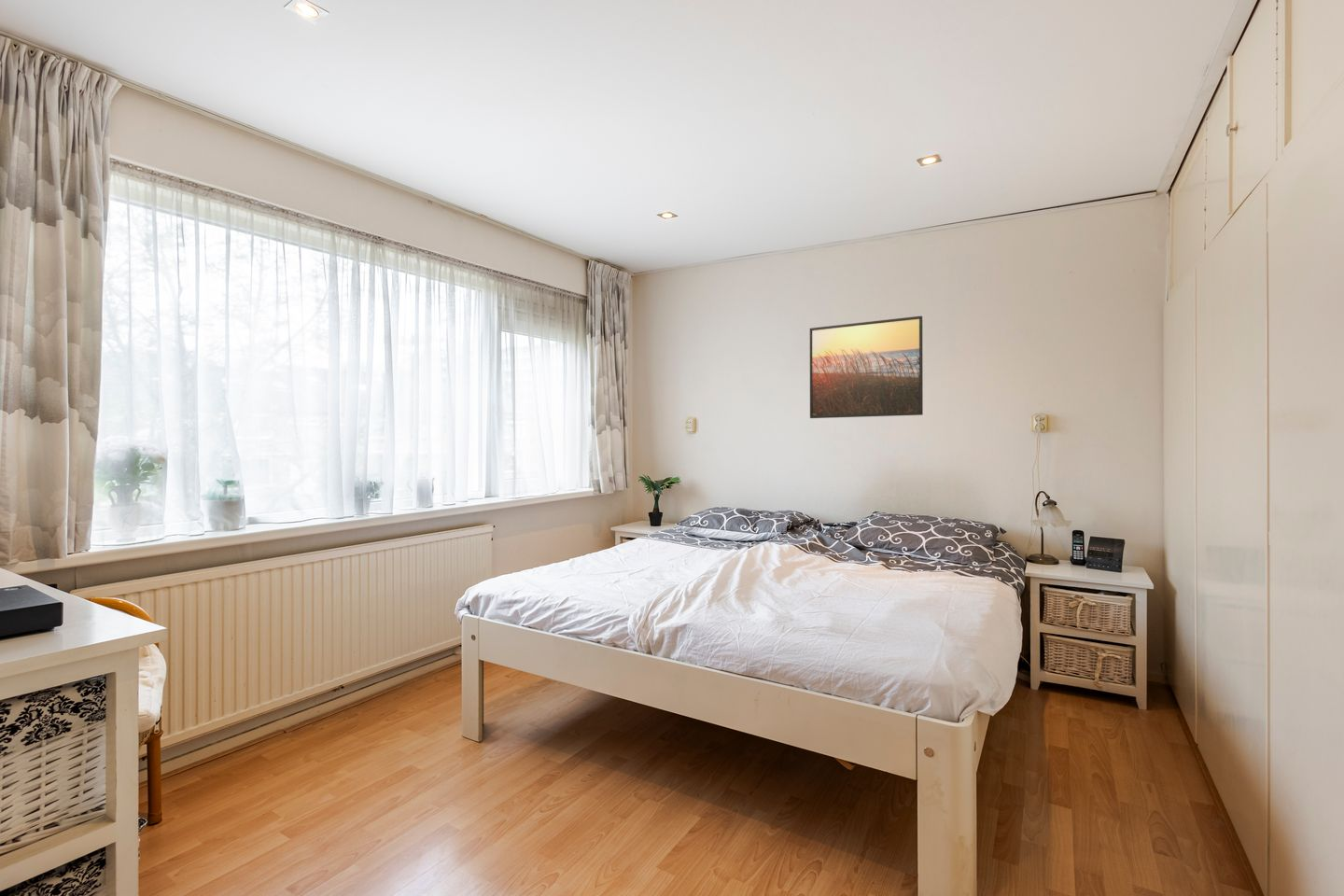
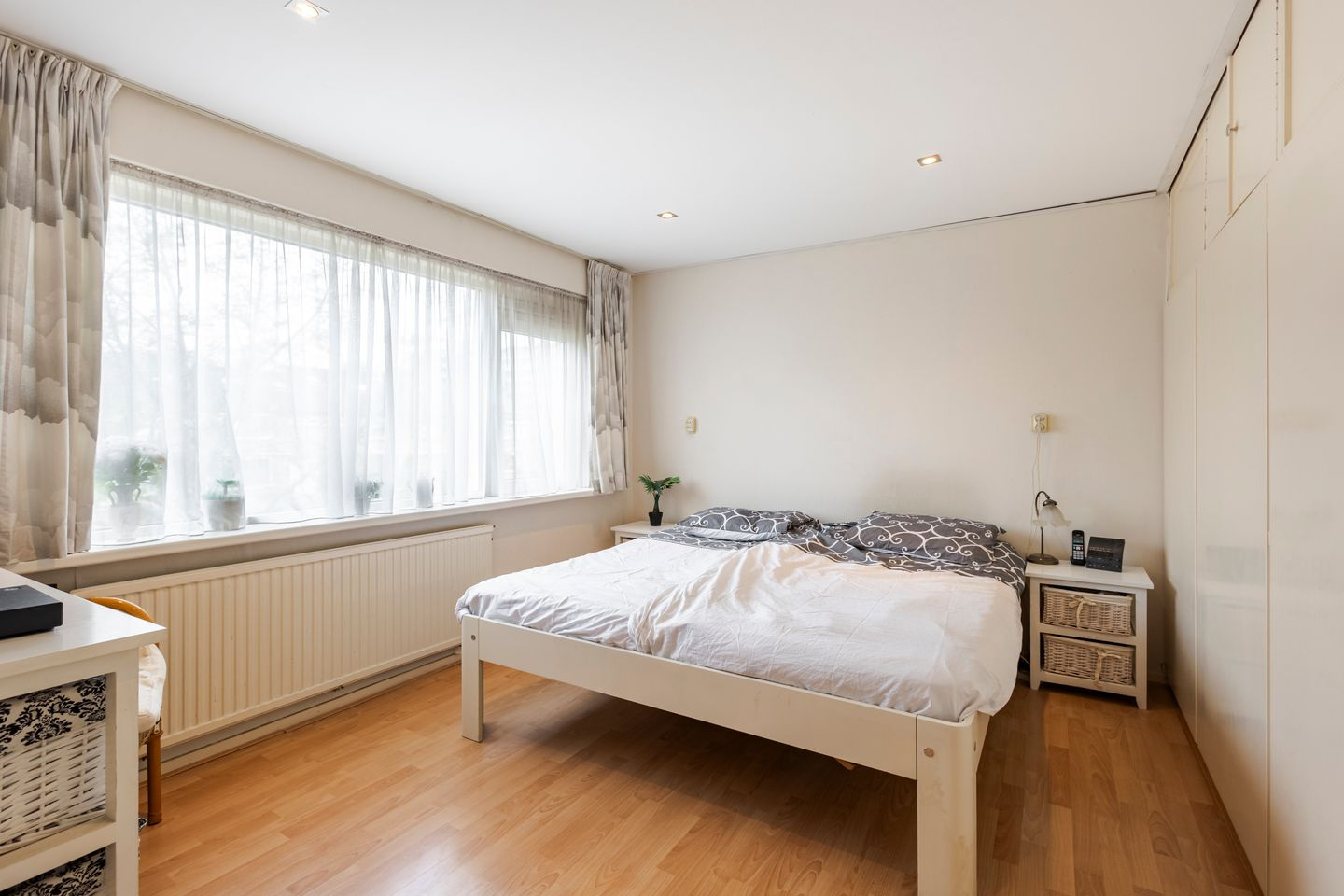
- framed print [809,315,924,419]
